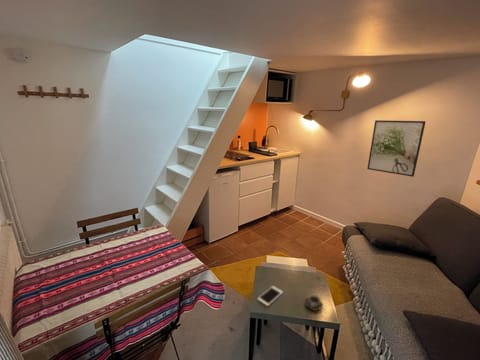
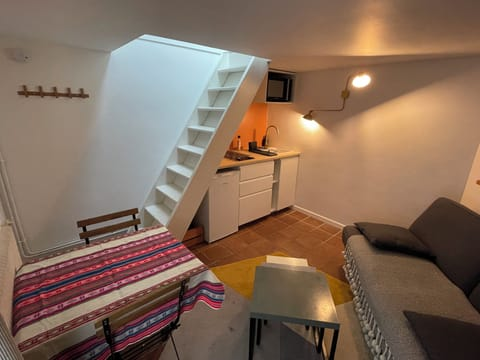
- cell phone [257,285,284,307]
- cup [304,294,324,312]
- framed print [366,119,427,178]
